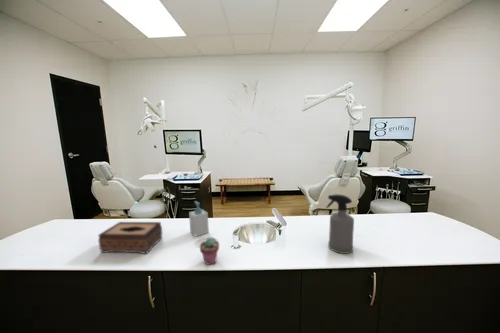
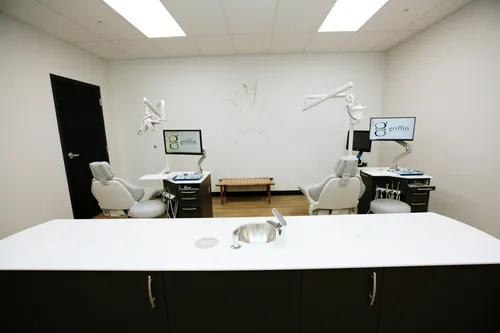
- spray bottle [325,193,355,255]
- soap bottle [188,200,210,237]
- tissue box [97,221,163,255]
- potted succulent [199,236,220,266]
